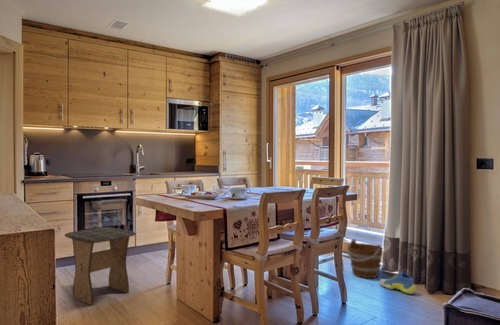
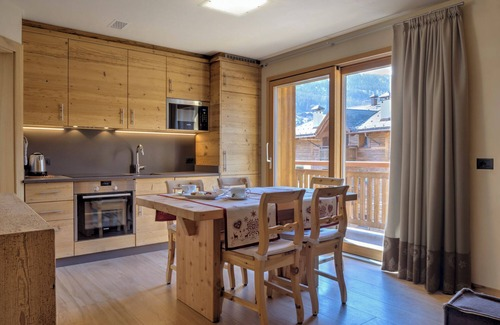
- bucket [345,238,384,279]
- stool [64,226,136,306]
- sneaker [378,271,417,295]
